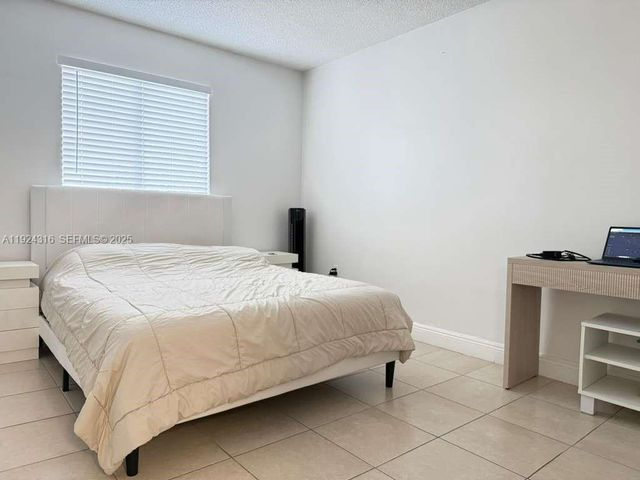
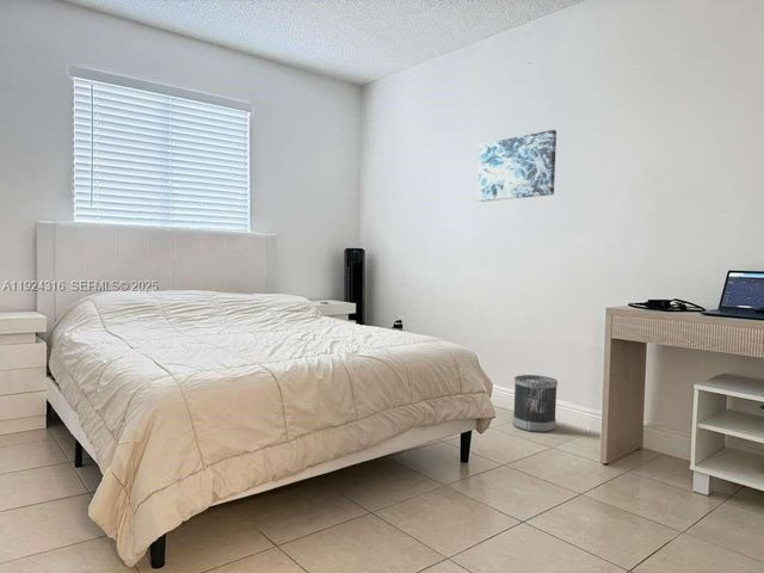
+ wastebasket [512,374,559,433]
+ wall art [476,129,557,203]
